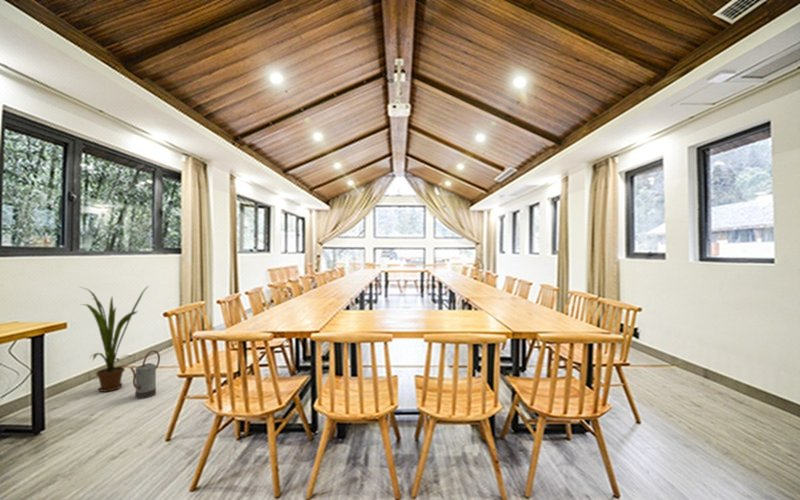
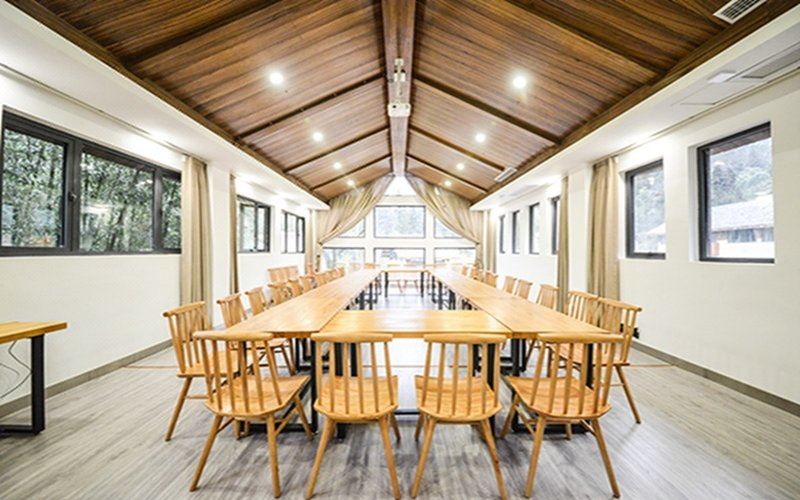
- house plant [80,285,149,393]
- watering can [129,349,161,400]
